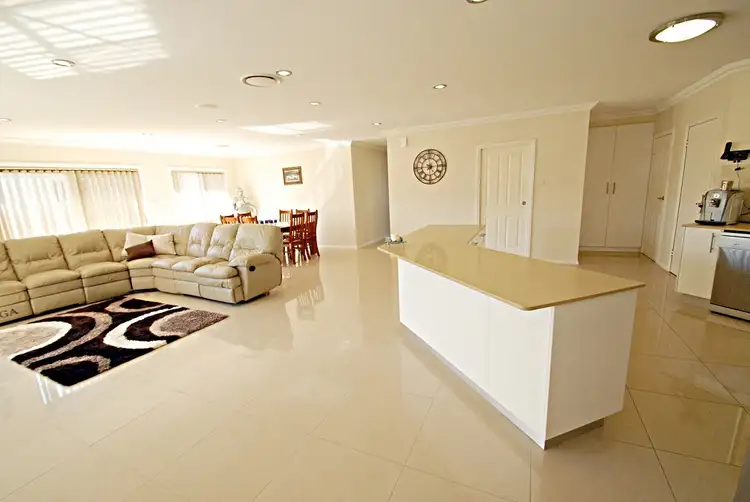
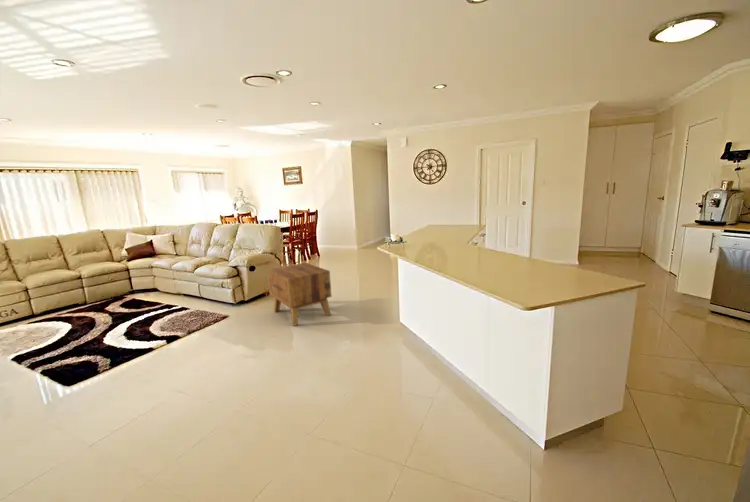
+ side table [267,262,333,327]
